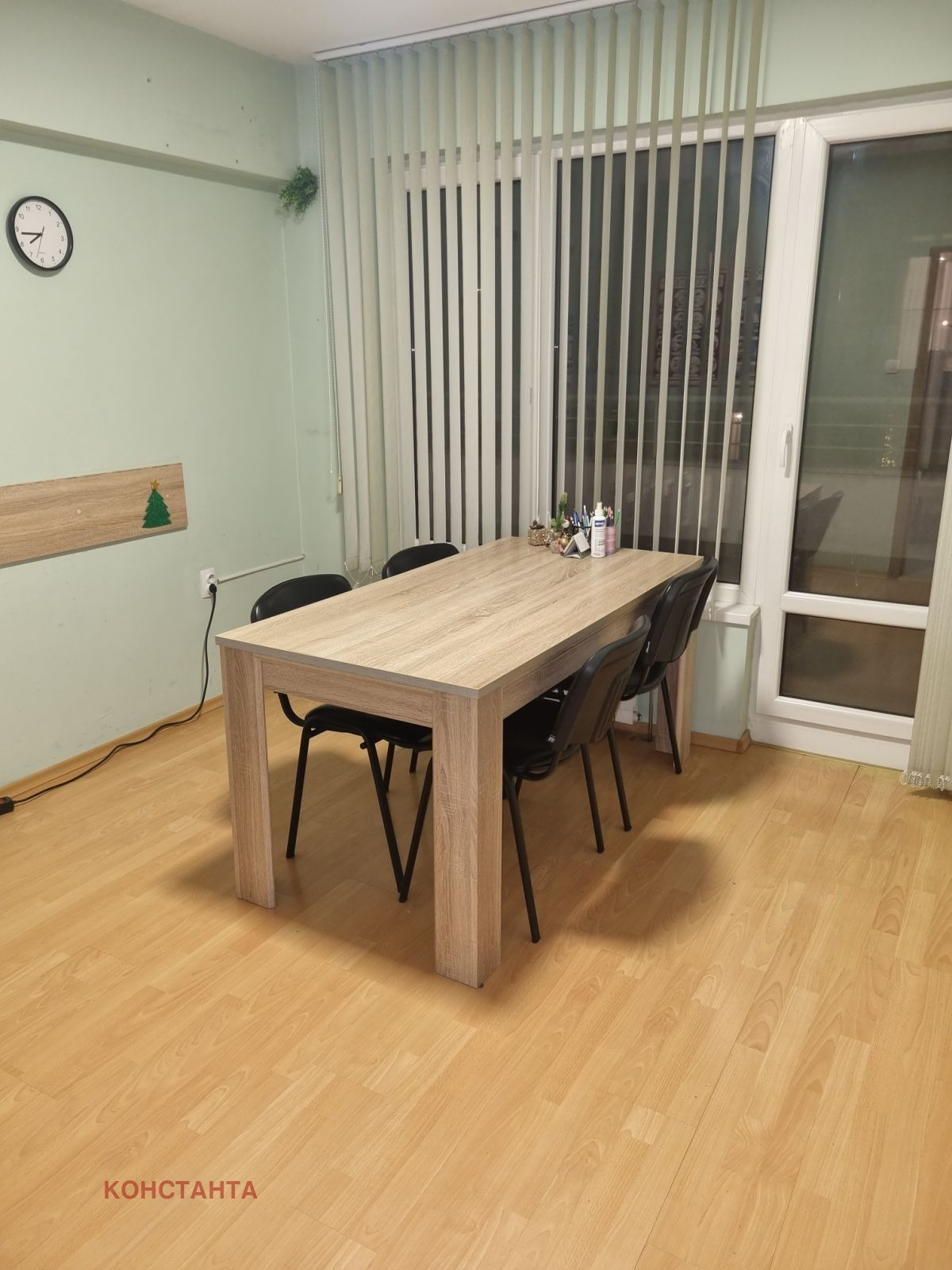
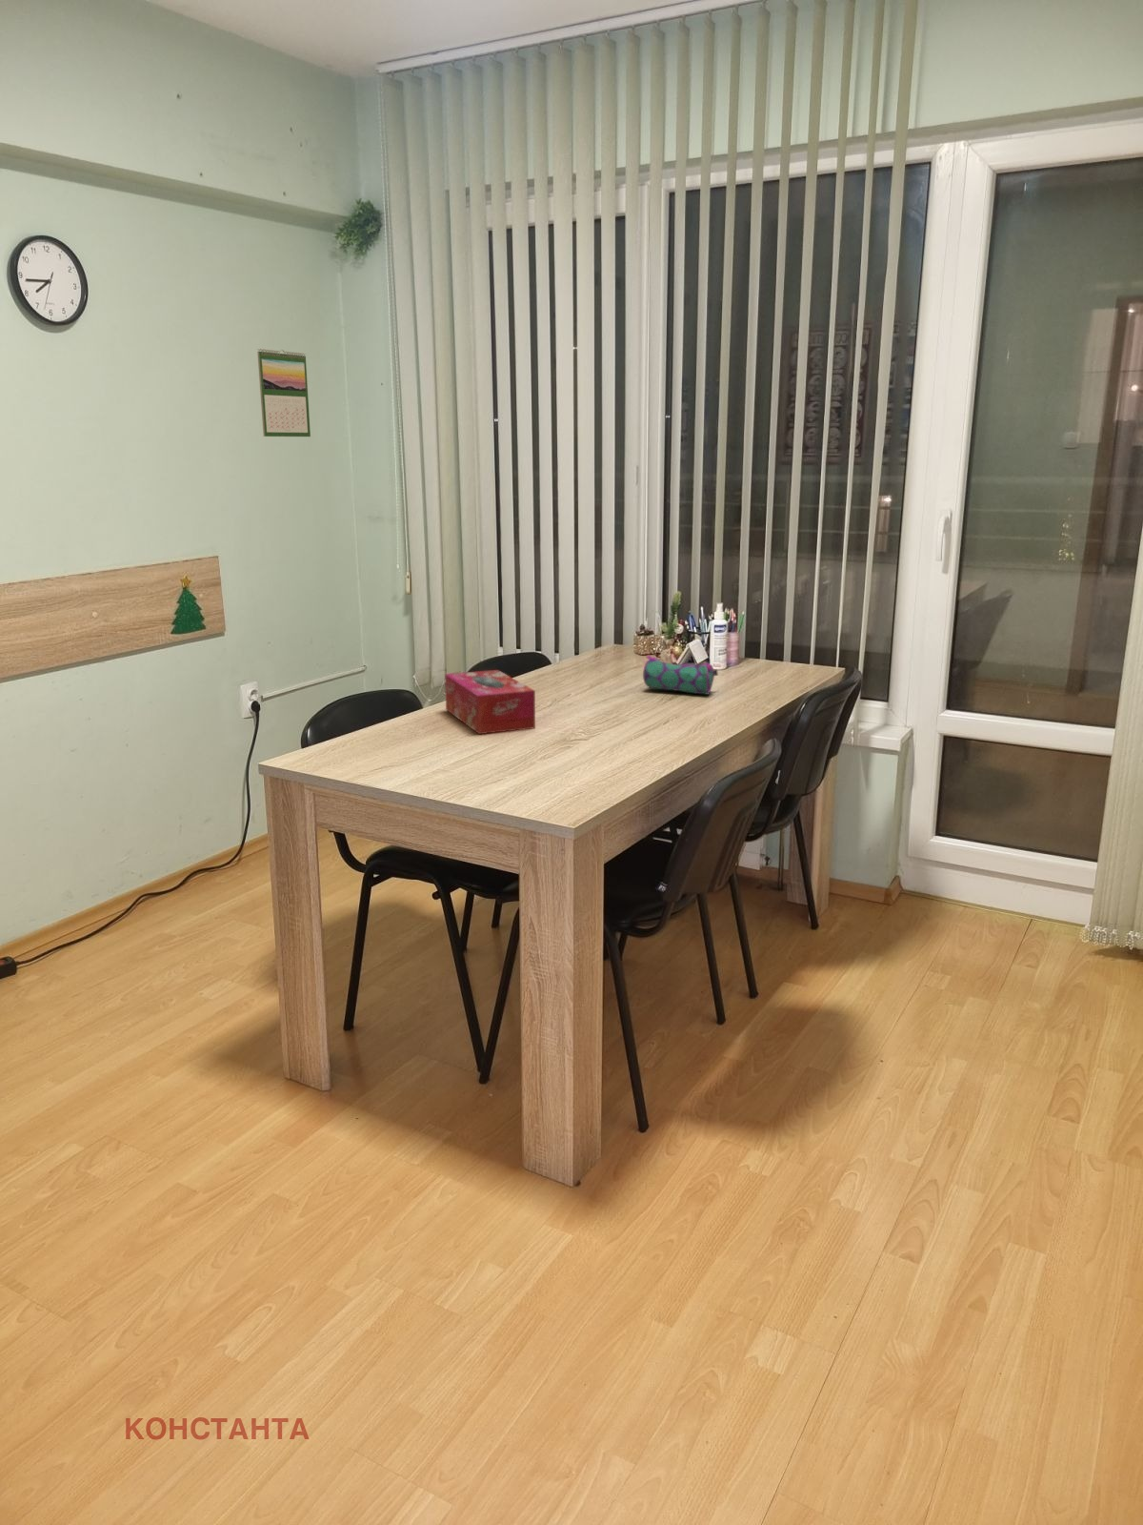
+ calendar [256,348,311,437]
+ tissue box [444,669,537,735]
+ pencil case [642,654,719,695]
